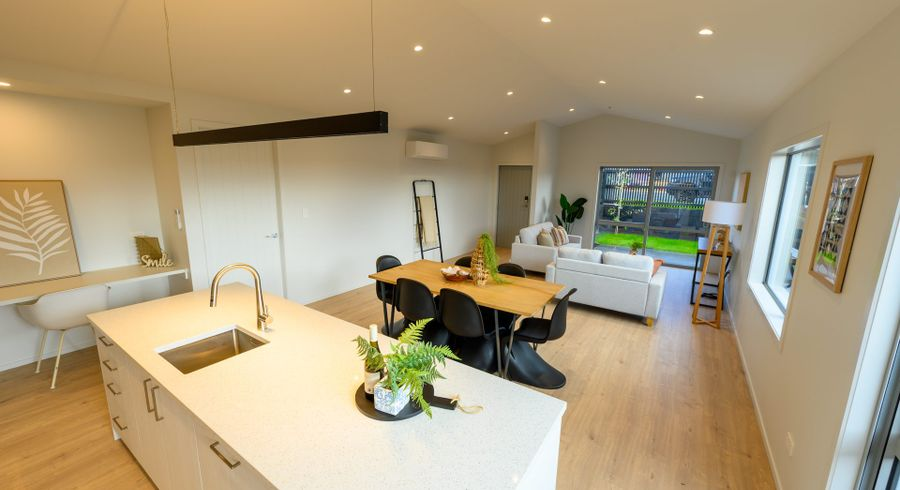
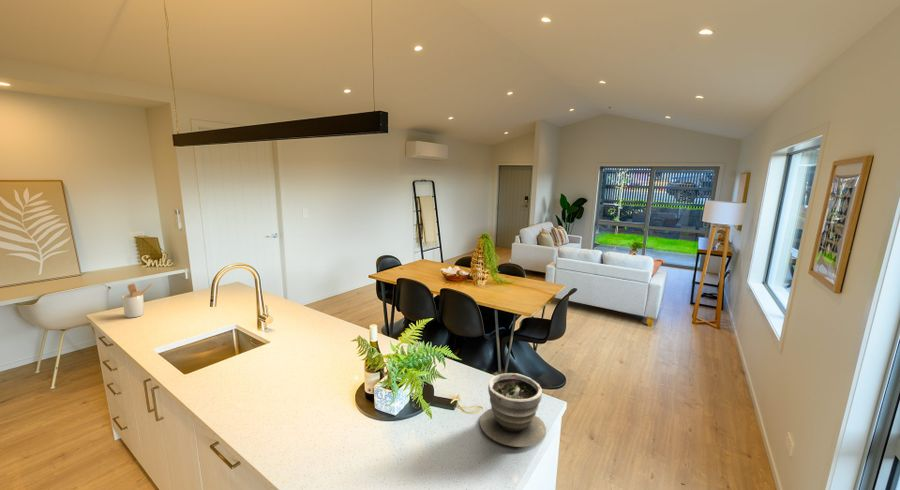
+ utensil holder [121,283,153,319]
+ planter [479,372,547,448]
